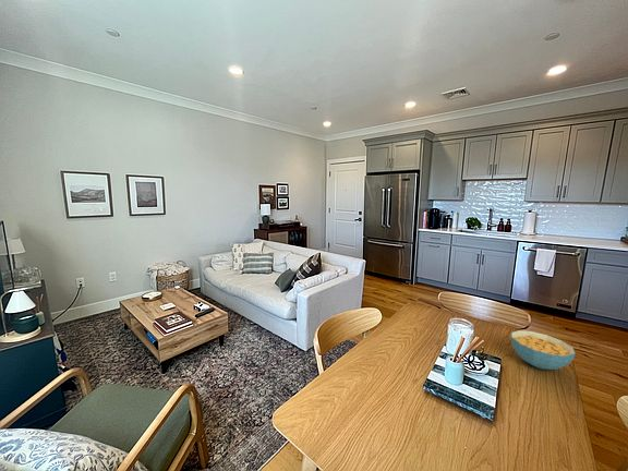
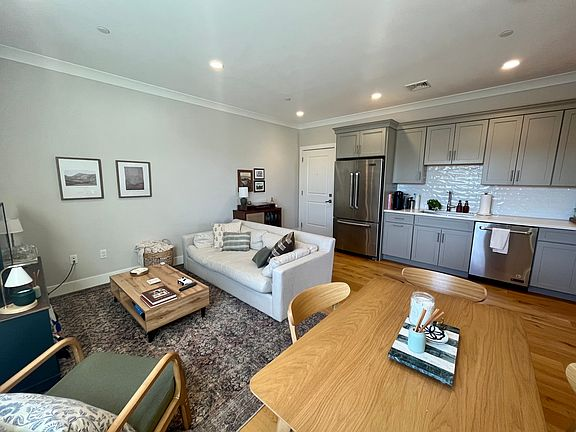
- cereal bowl [510,329,577,371]
